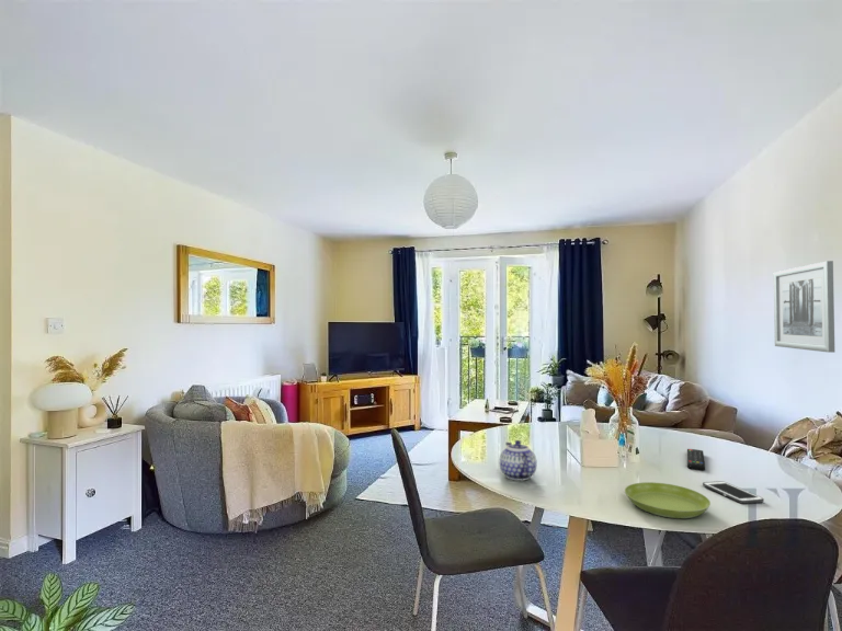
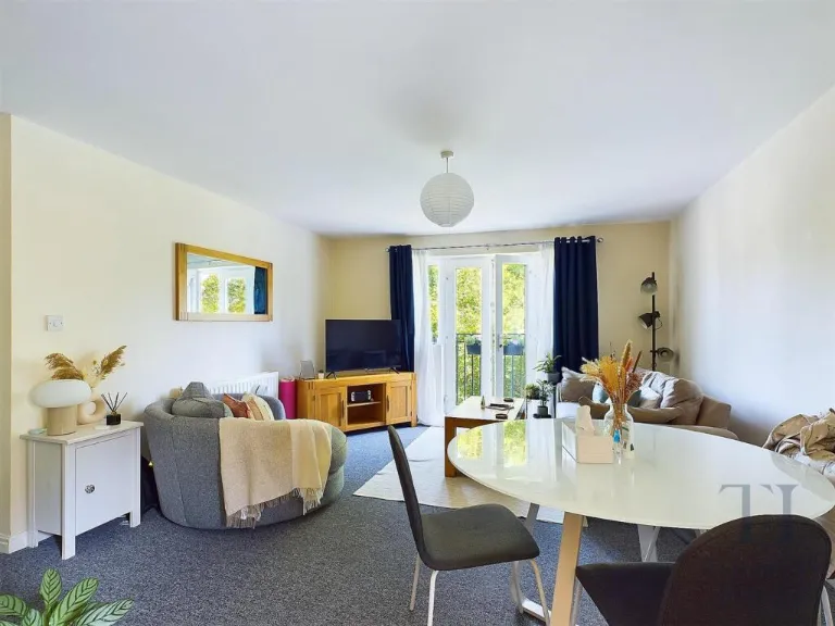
- saucer [624,481,712,519]
- wall art [773,260,835,354]
- teapot [499,439,538,482]
- remote control [686,448,706,472]
- cell phone [702,480,765,505]
